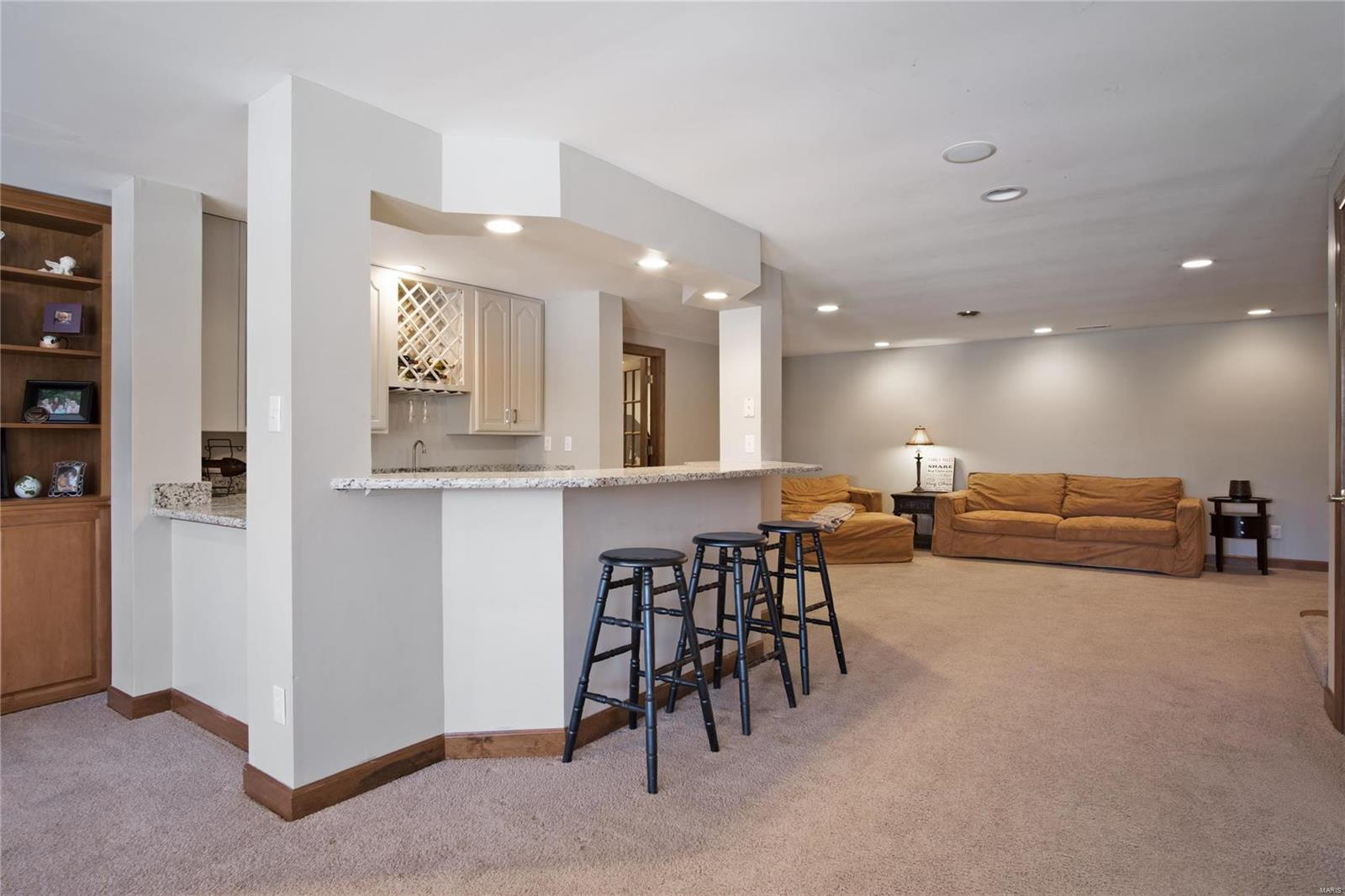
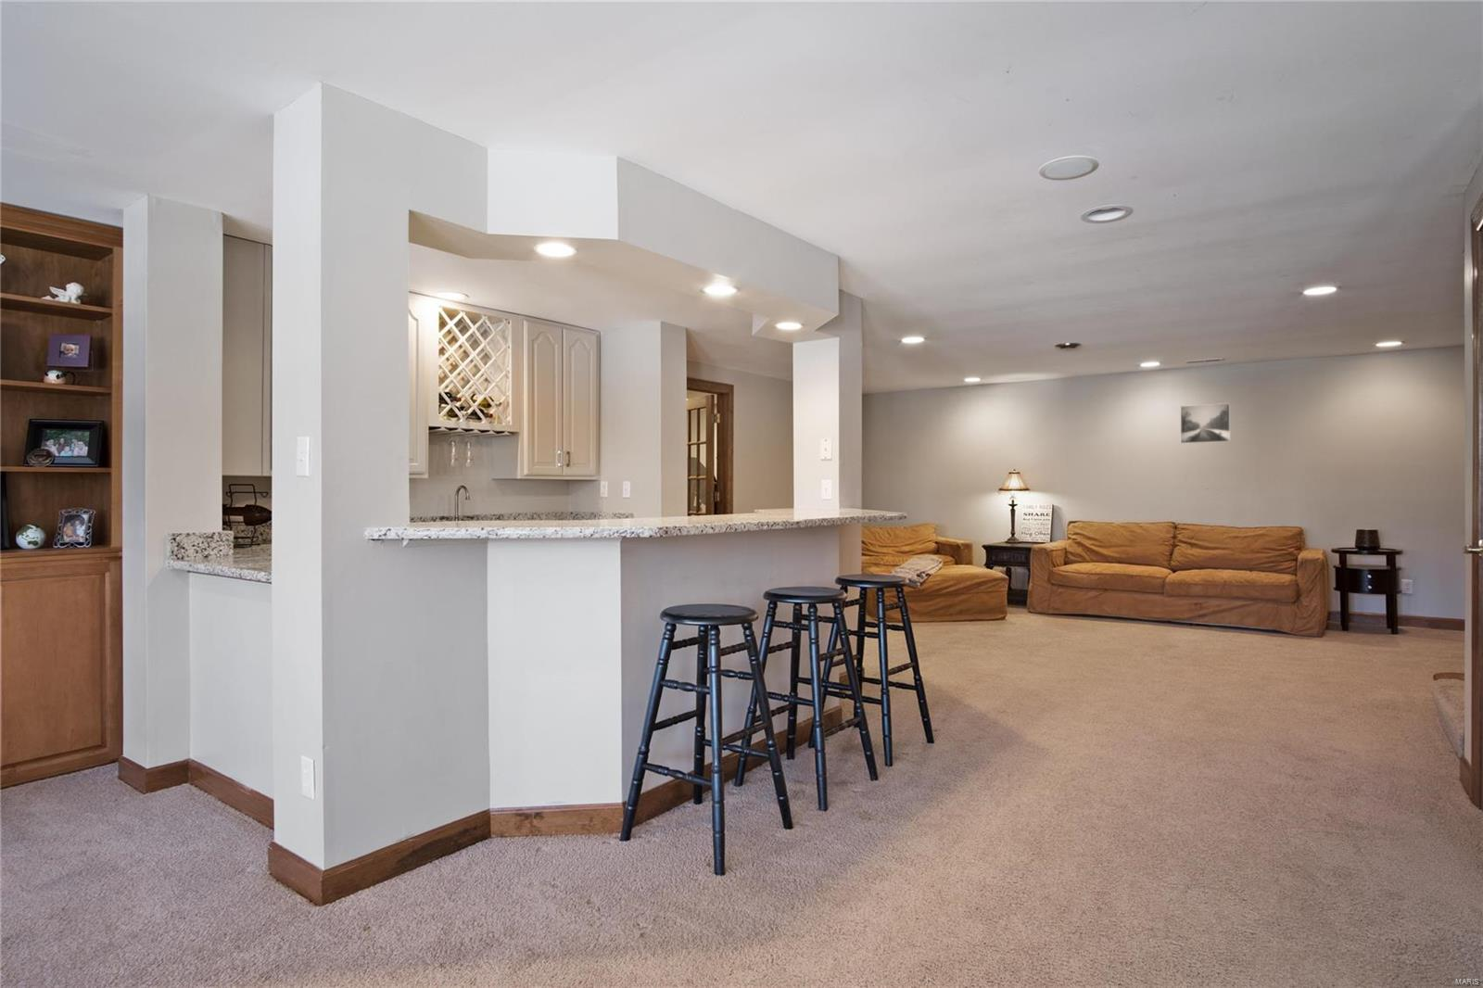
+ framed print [1180,402,1232,444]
